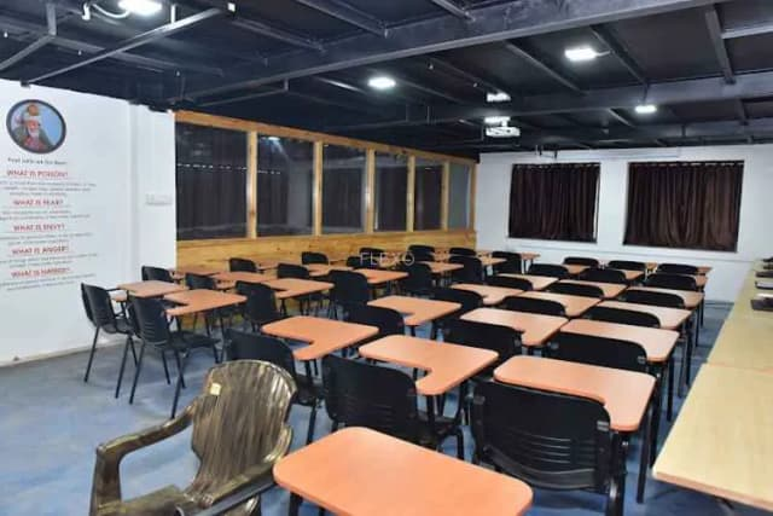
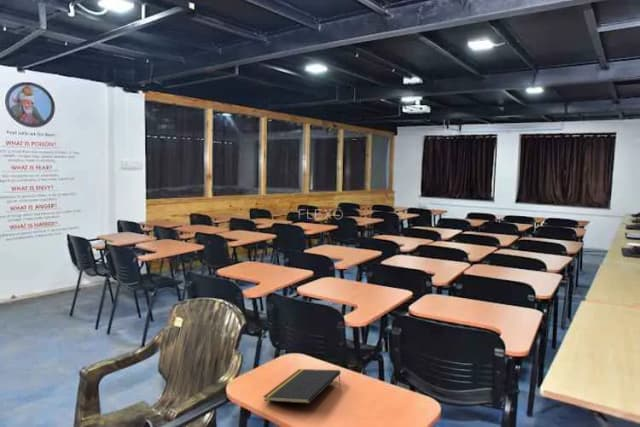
+ notepad [262,368,342,405]
